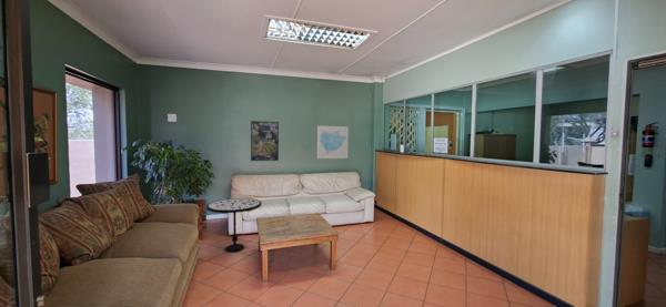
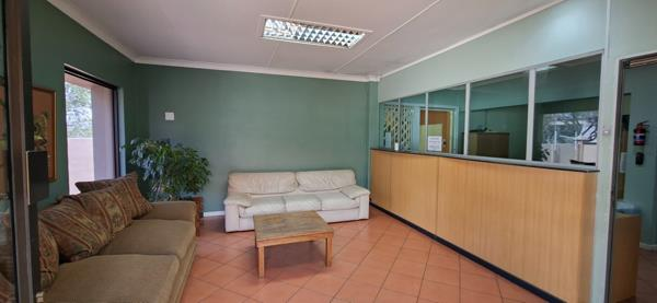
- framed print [250,120,280,162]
- wall art [316,124,350,160]
- side table [205,197,262,254]
